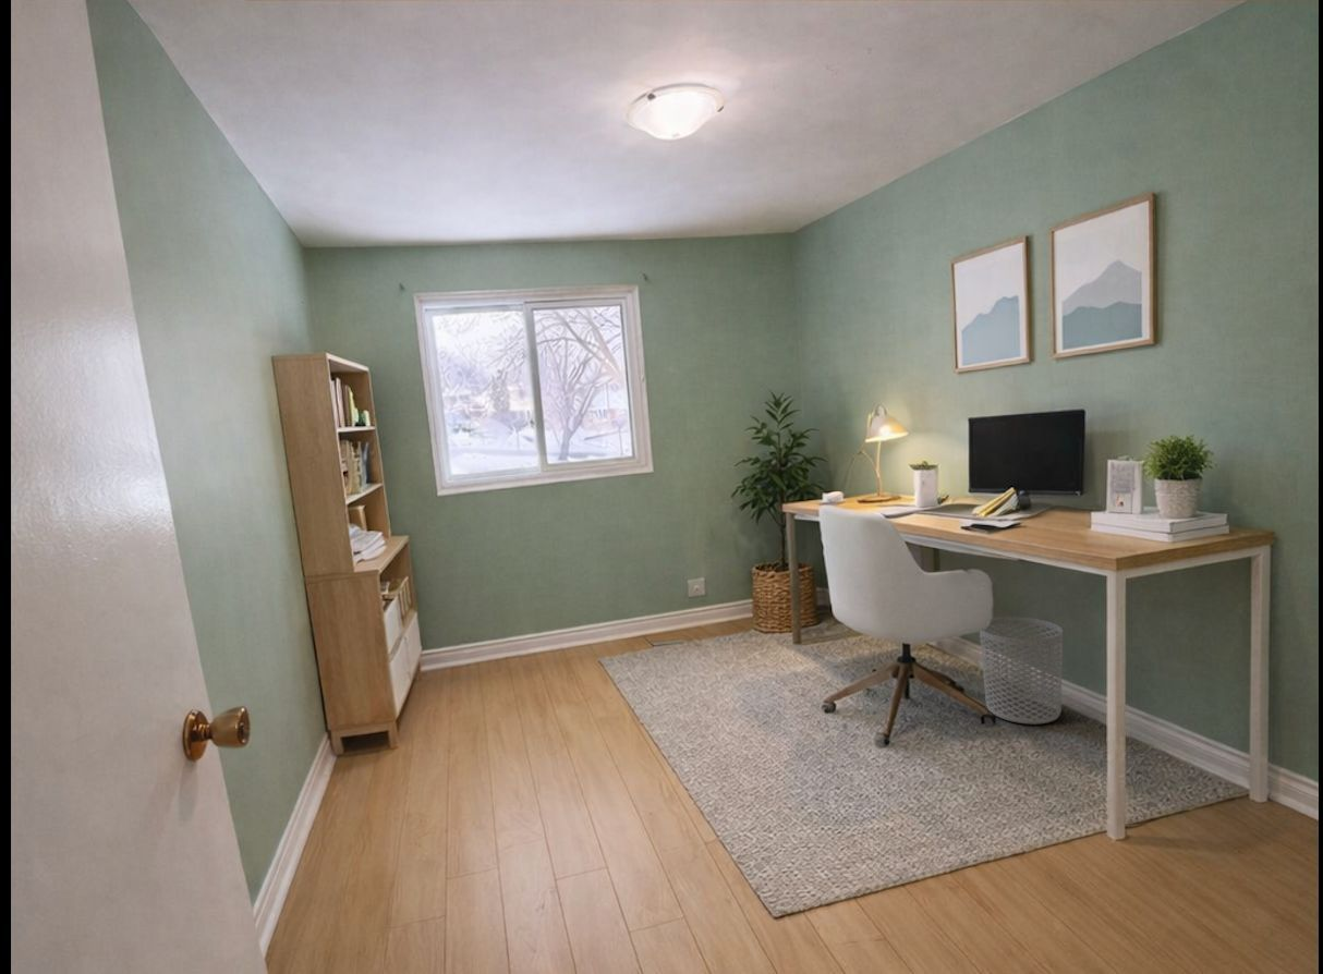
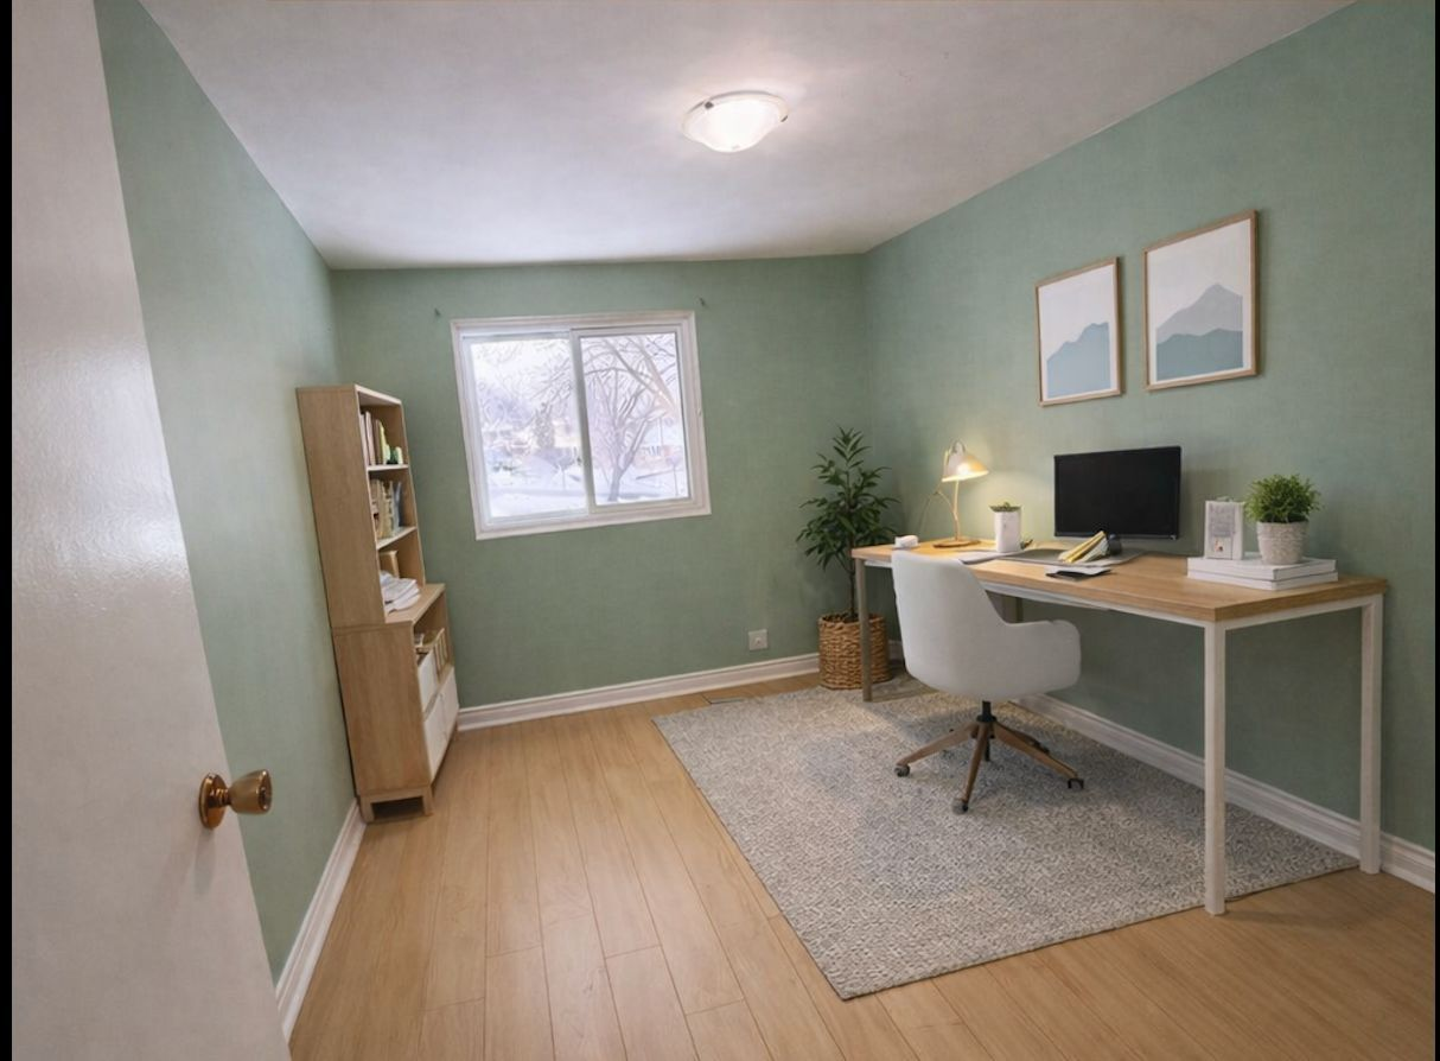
- waste bin [979,617,1064,726]
